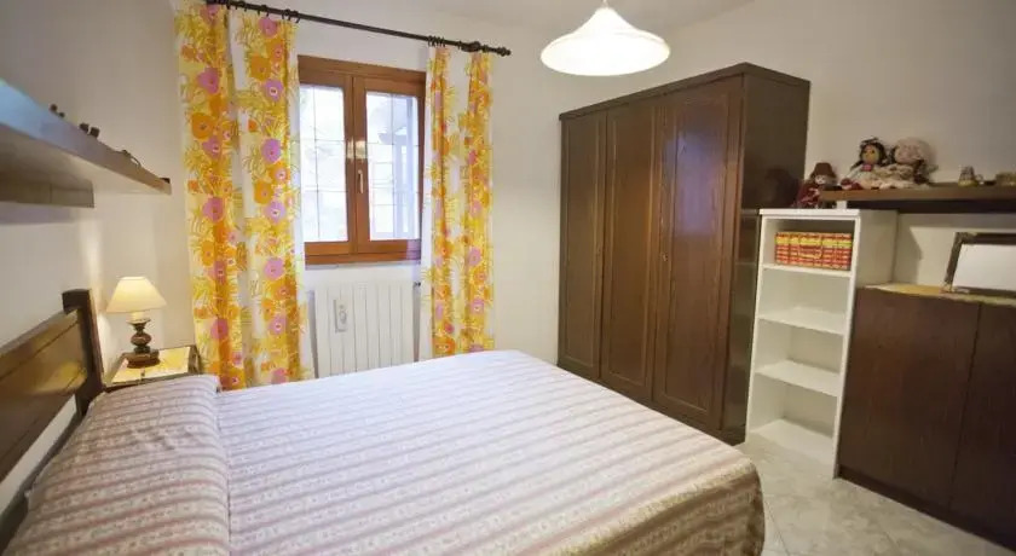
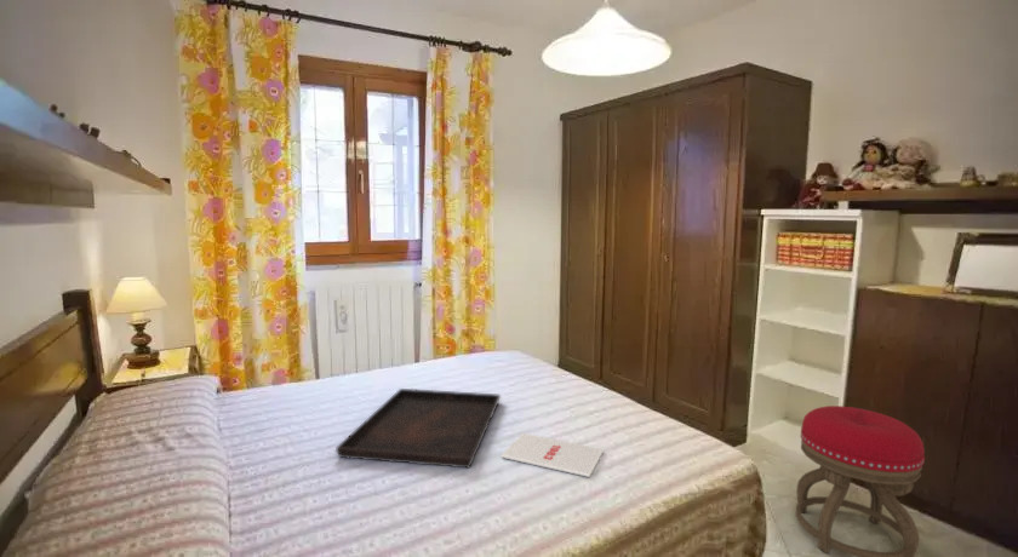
+ serving tray [334,387,502,469]
+ stool [794,404,926,557]
+ magazine [501,432,605,478]
